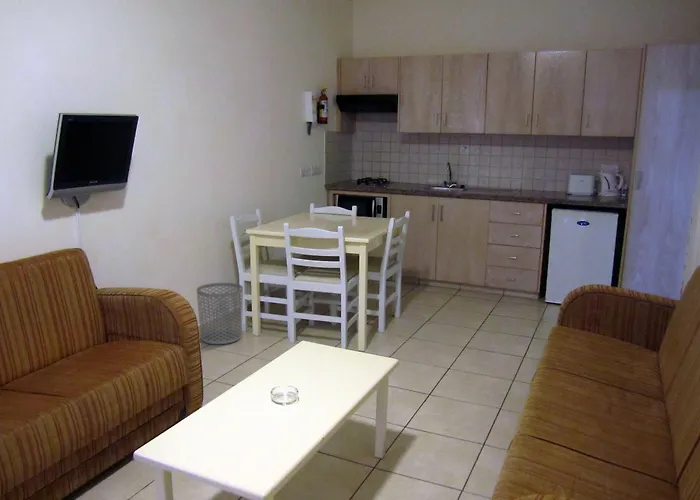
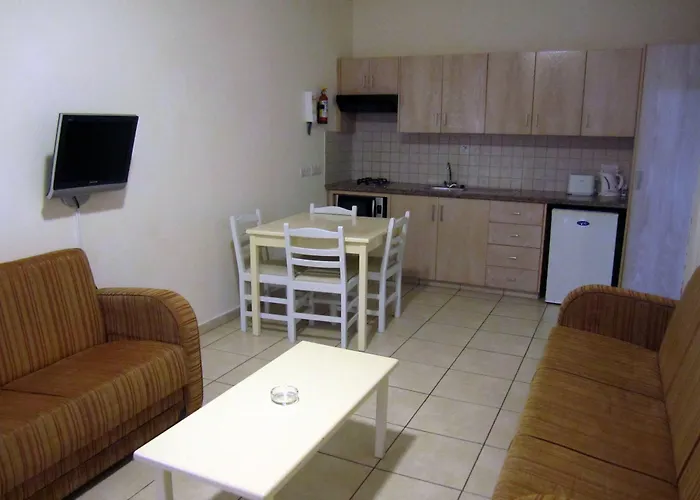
- waste bin [196,282,244,345]
